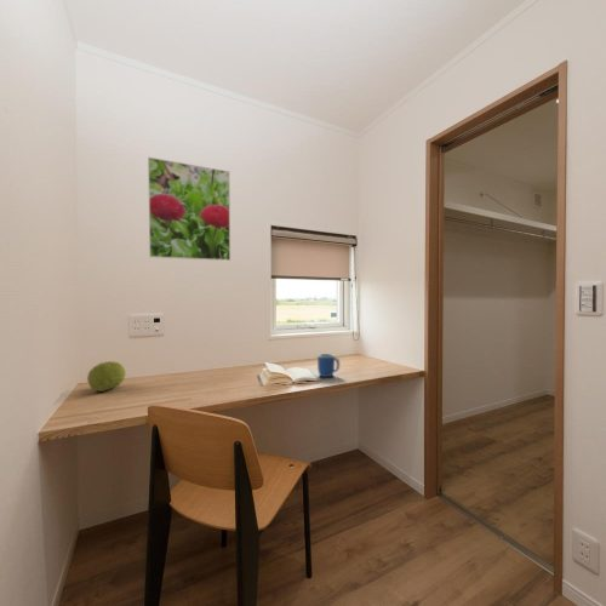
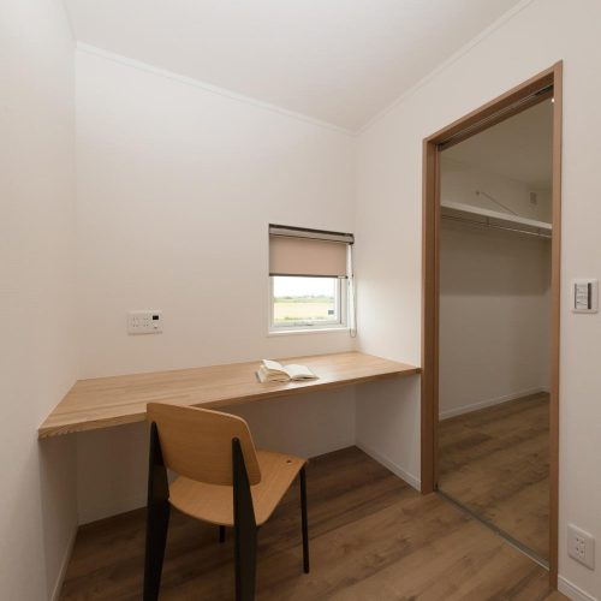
- fruit [86,360,126,393]
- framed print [147,156,231,262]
- mug [316,353,341,378]
